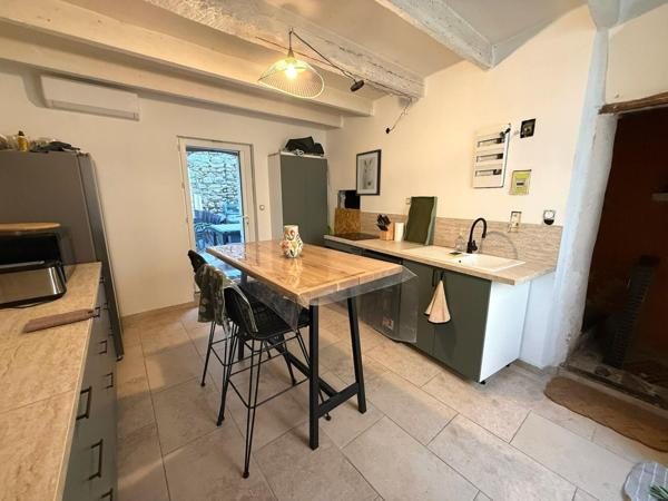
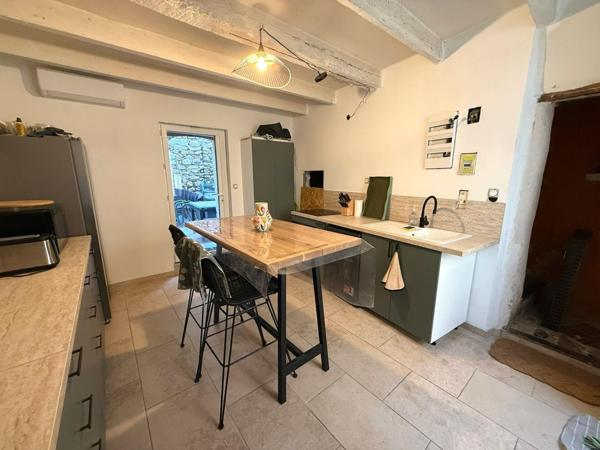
- wall art [355,148,383,197]
- cutting board [23,307,97,333]
